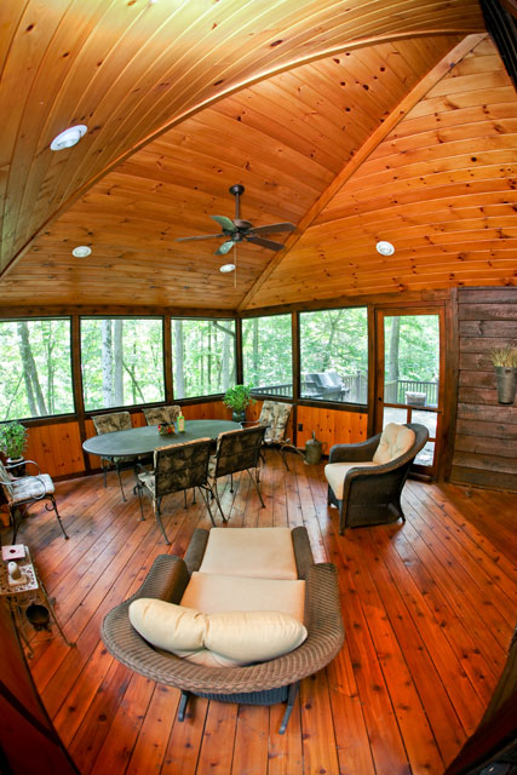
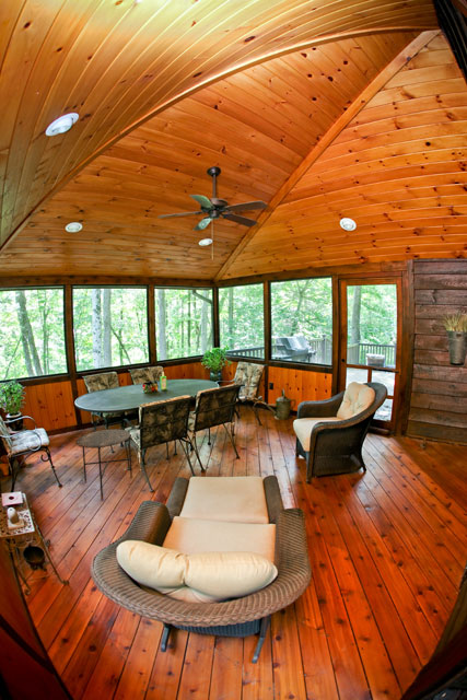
+ side table [74,429,133,501]
